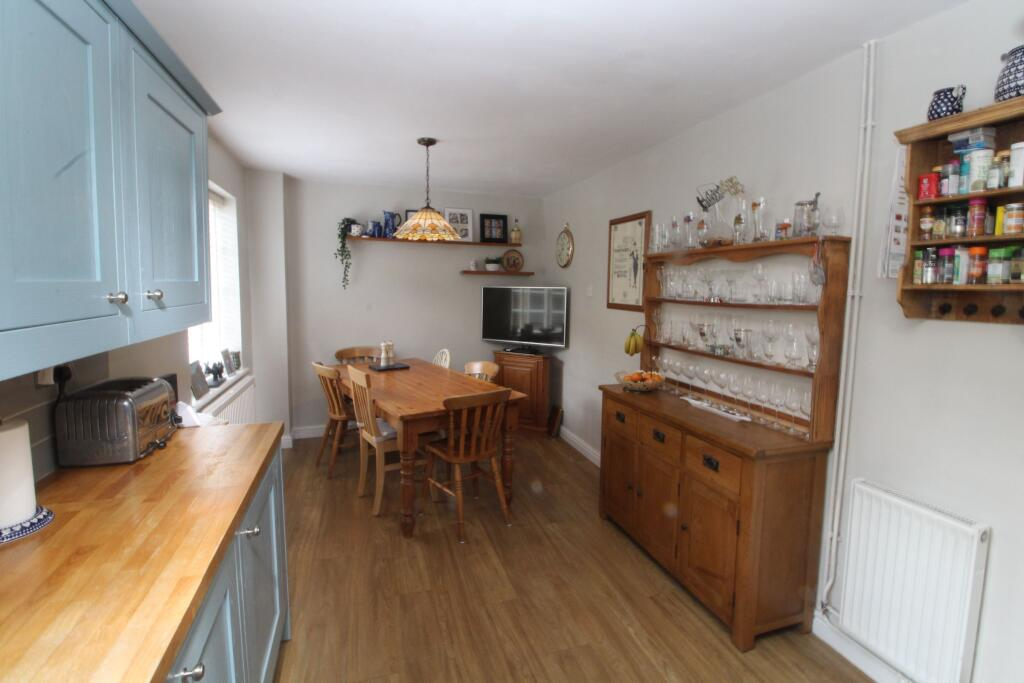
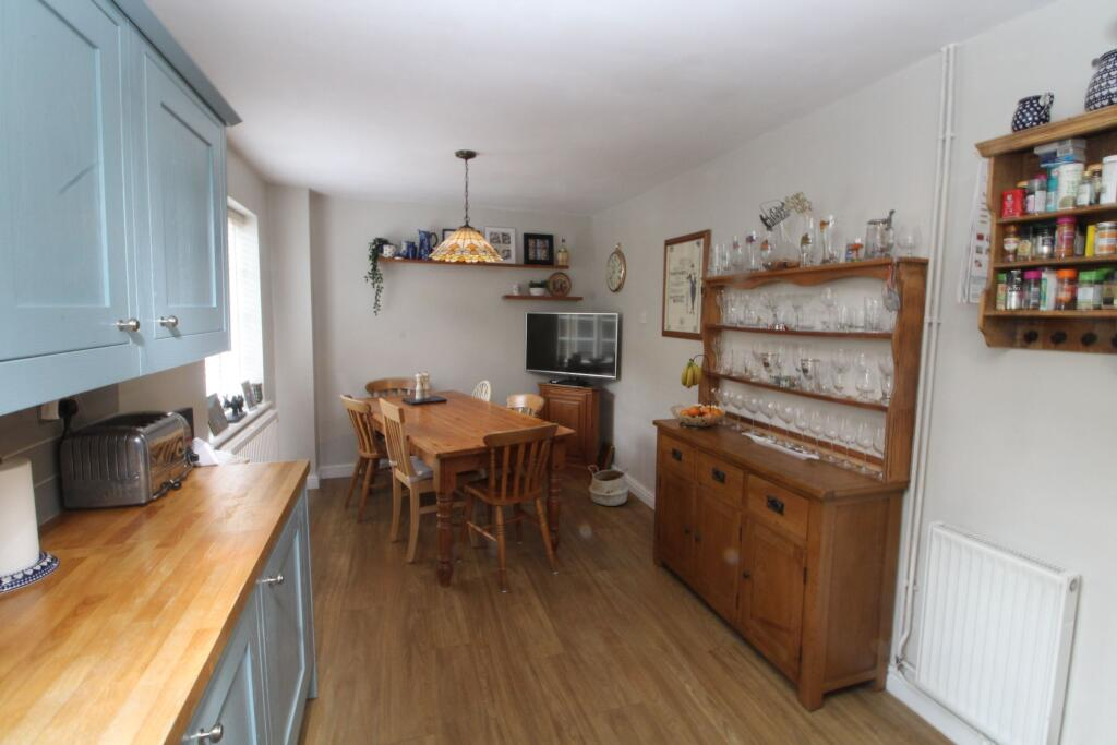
+ woven basket [587,464,630,507]
